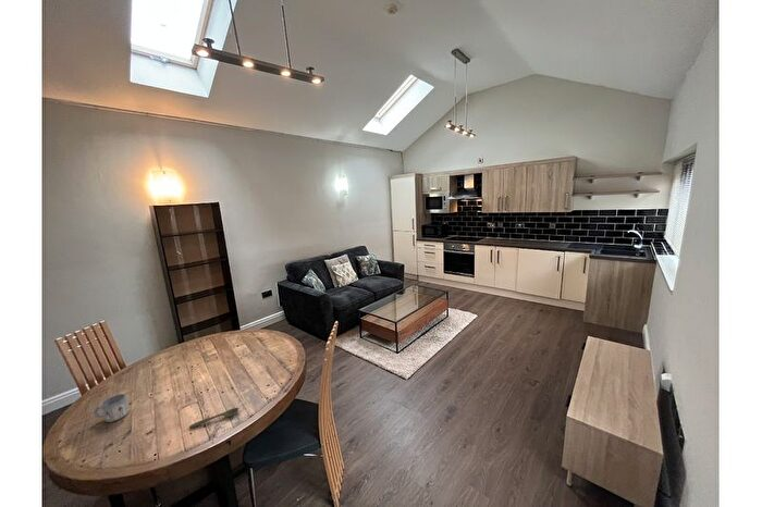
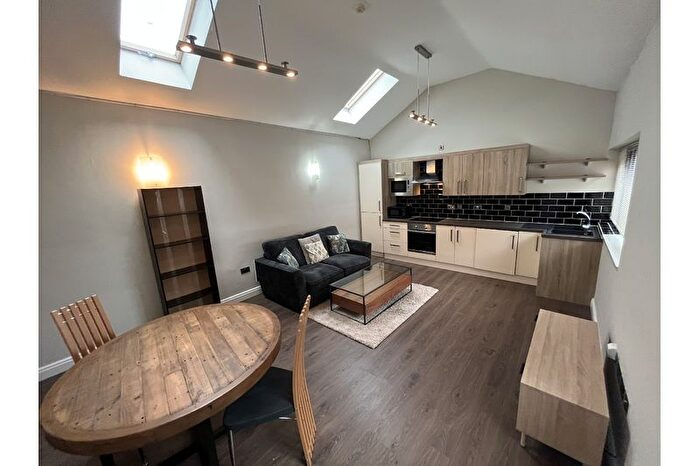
- mug [93,393,130,423]
- spoon [188,407,239,429]
